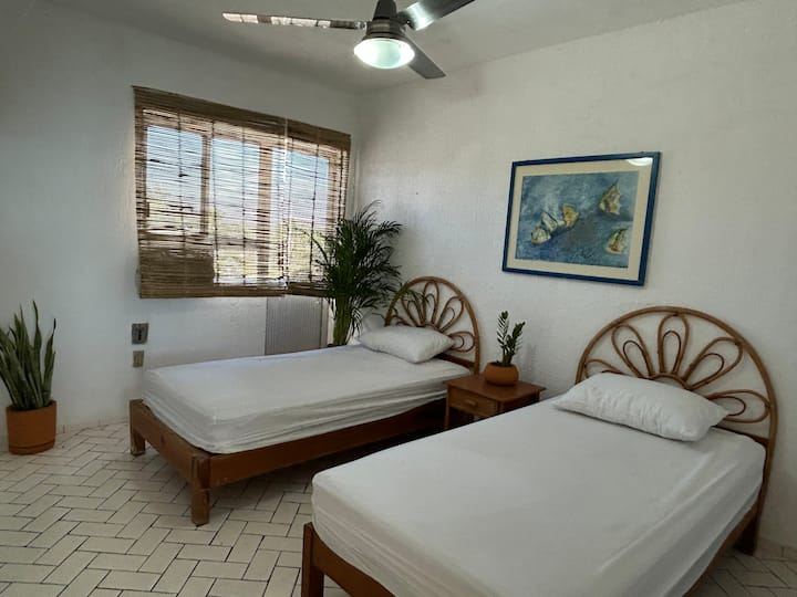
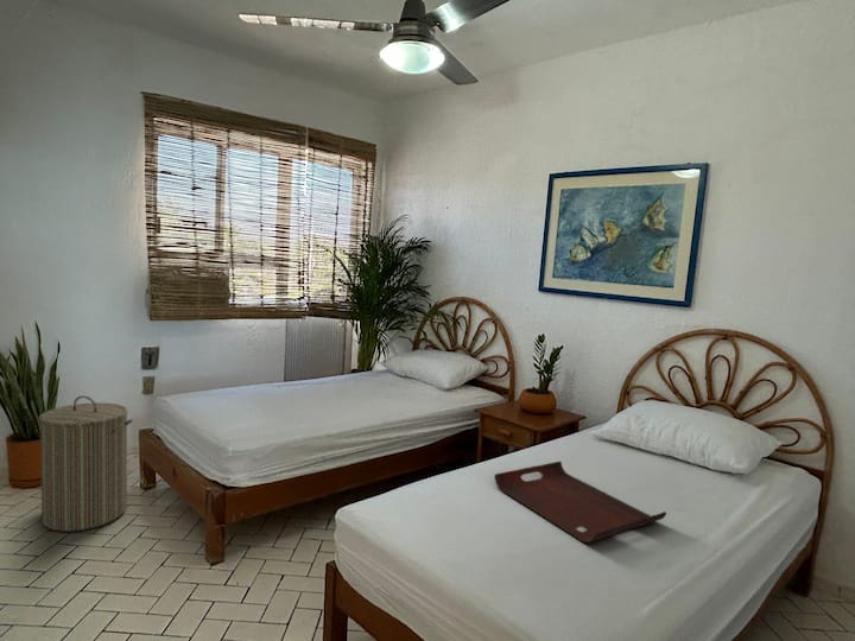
+ laundry hamper [38,394,134,533]
+ serving tray [493,461,667,544]
